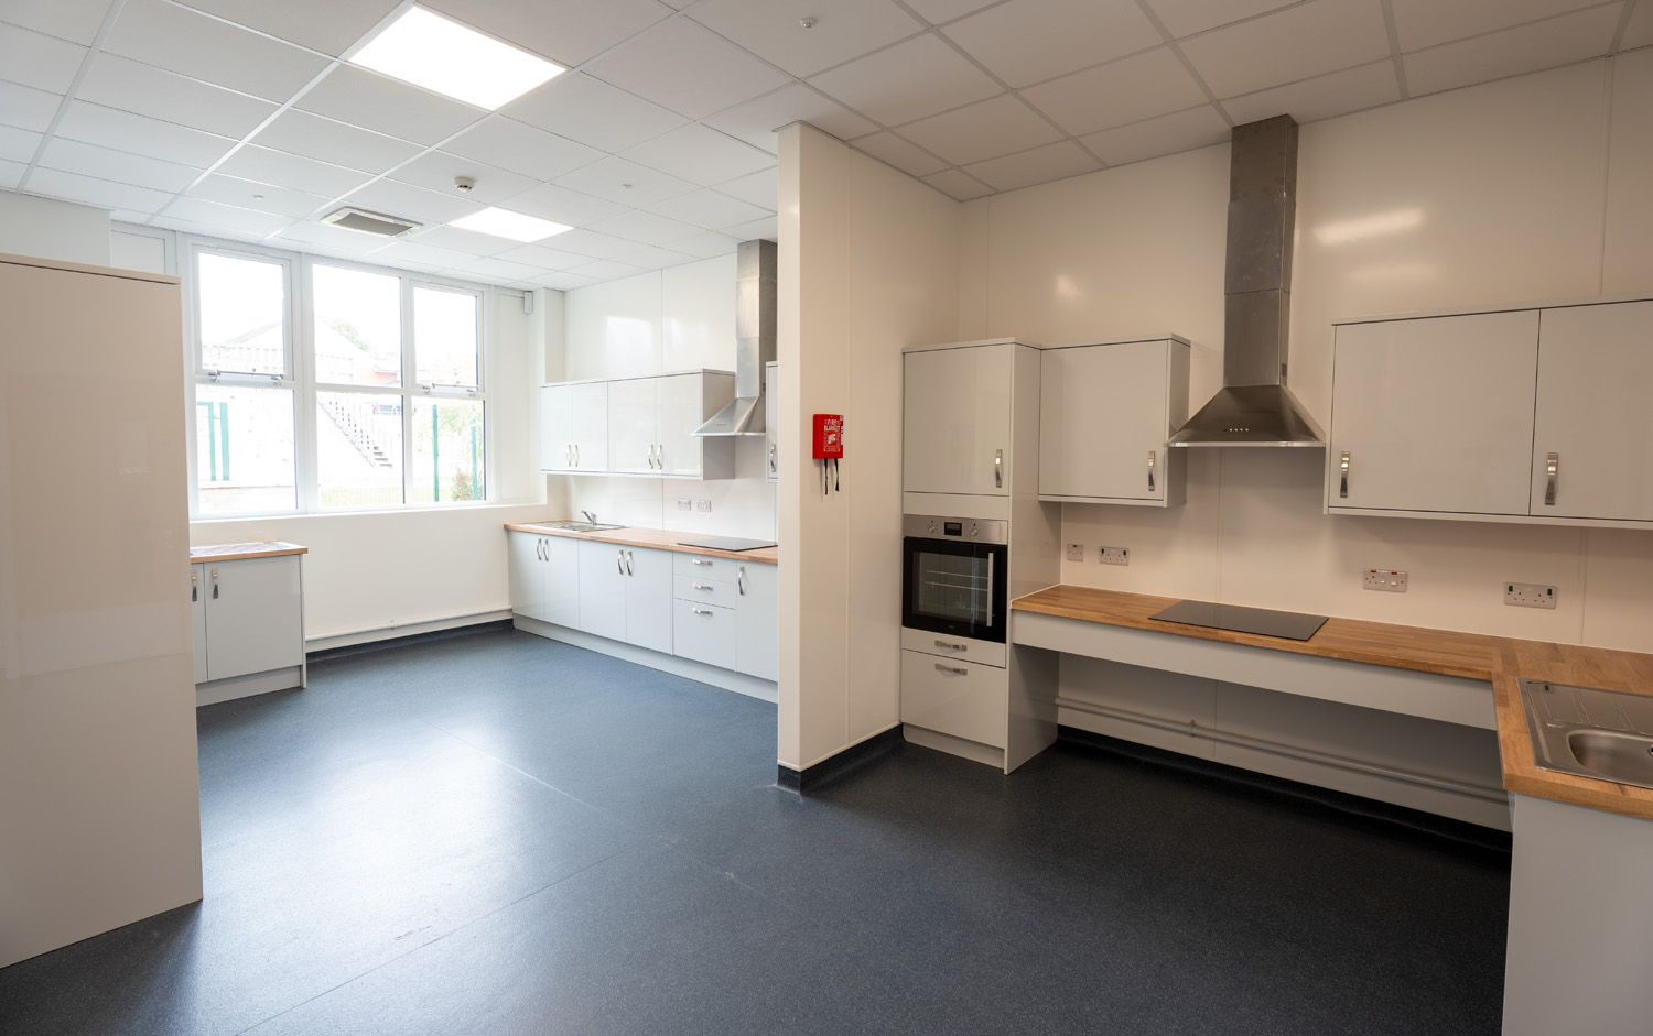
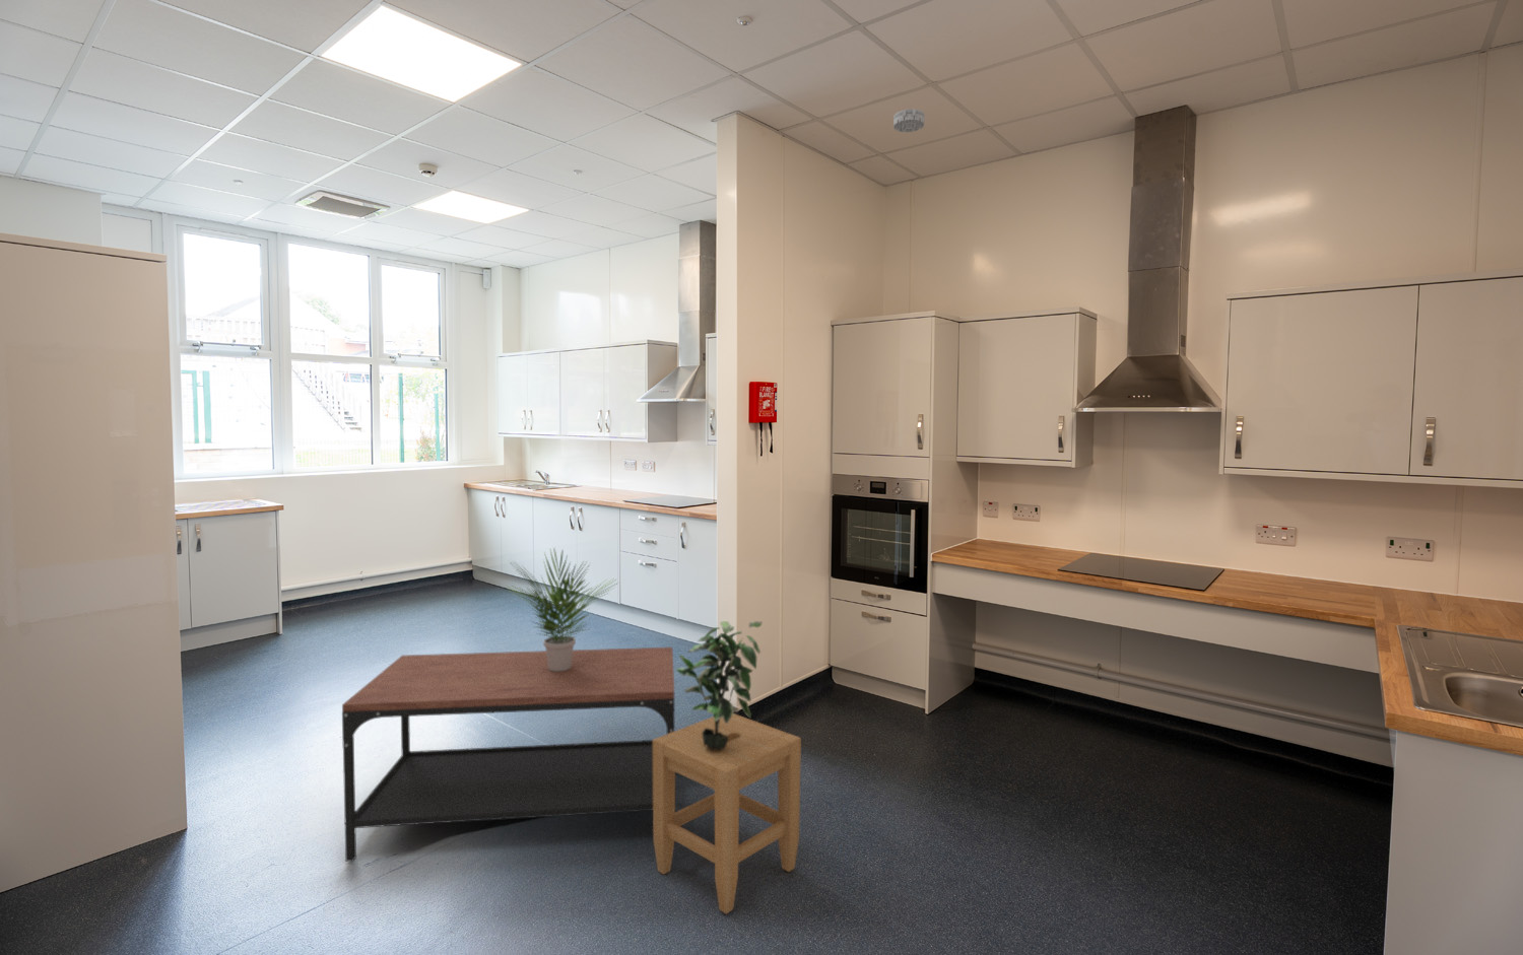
+ potted plant [676,621,764,749]
+ coffee table [341,647,676,863]
+ smoke detector [892,108,925,133]
+ potted plant [505,546,620,672]
+ stool [651,713,802,915]
